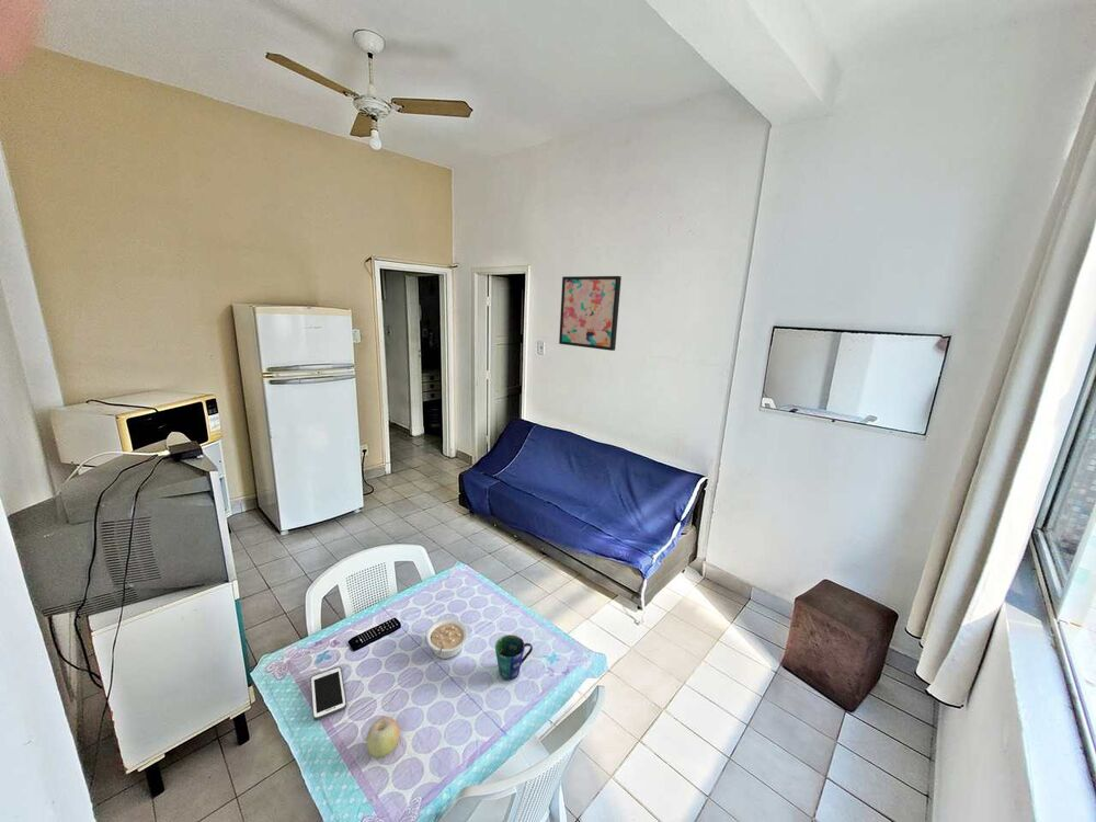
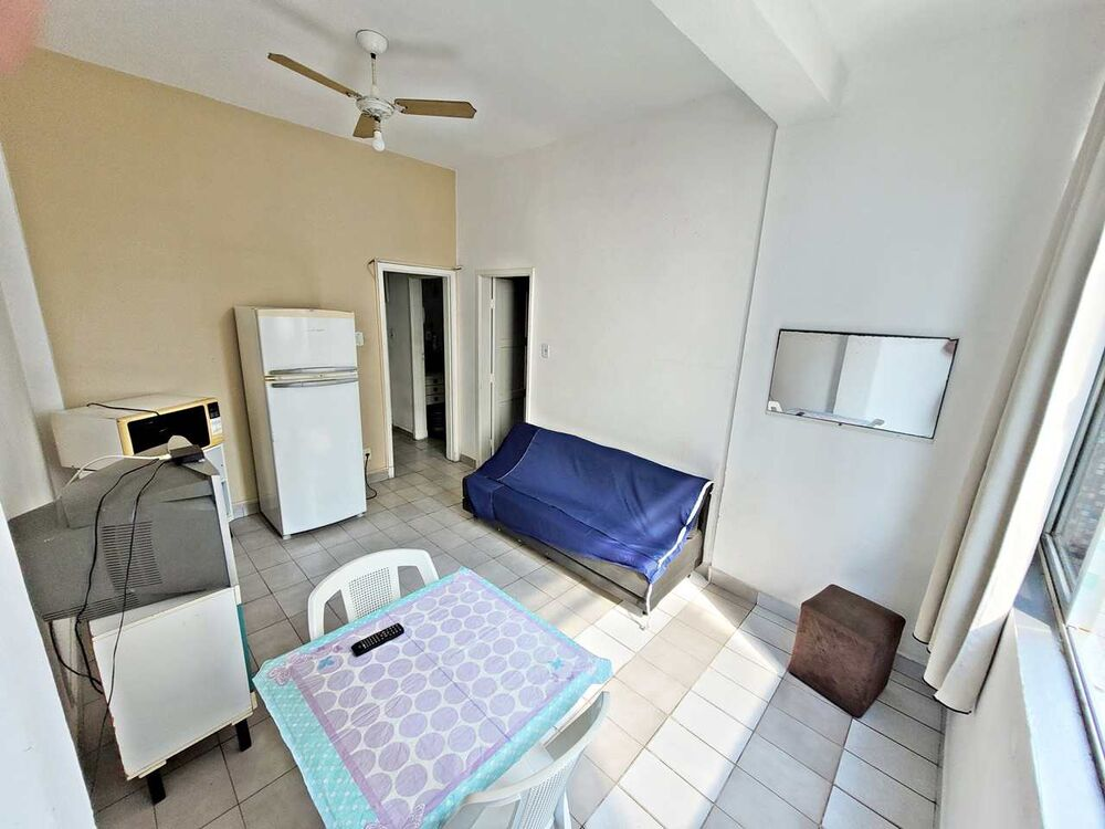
- cell phone [309,665,347,721]
- cup [494,633,534,682]
- legume [424,617,469,660]
- fruit [365,716,401,760]
- wall art [558,275,623,352]
